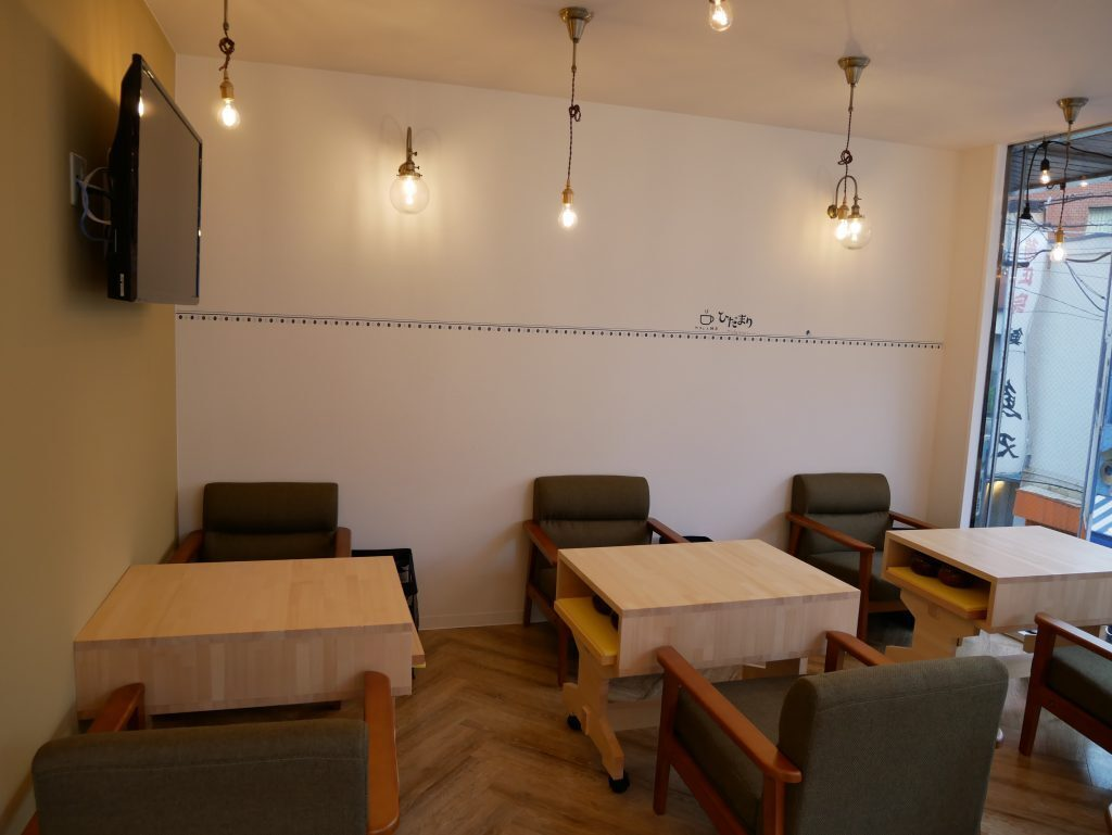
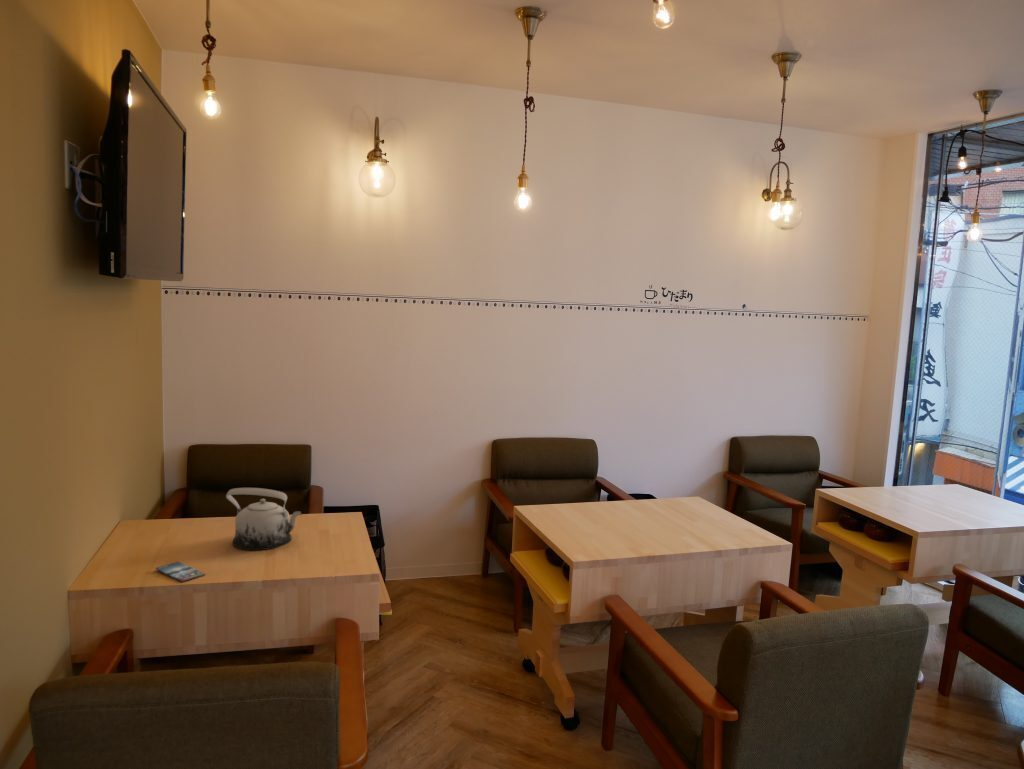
+ smartphone [155,561,206,583]
+ teapot [225,487,303,551]
